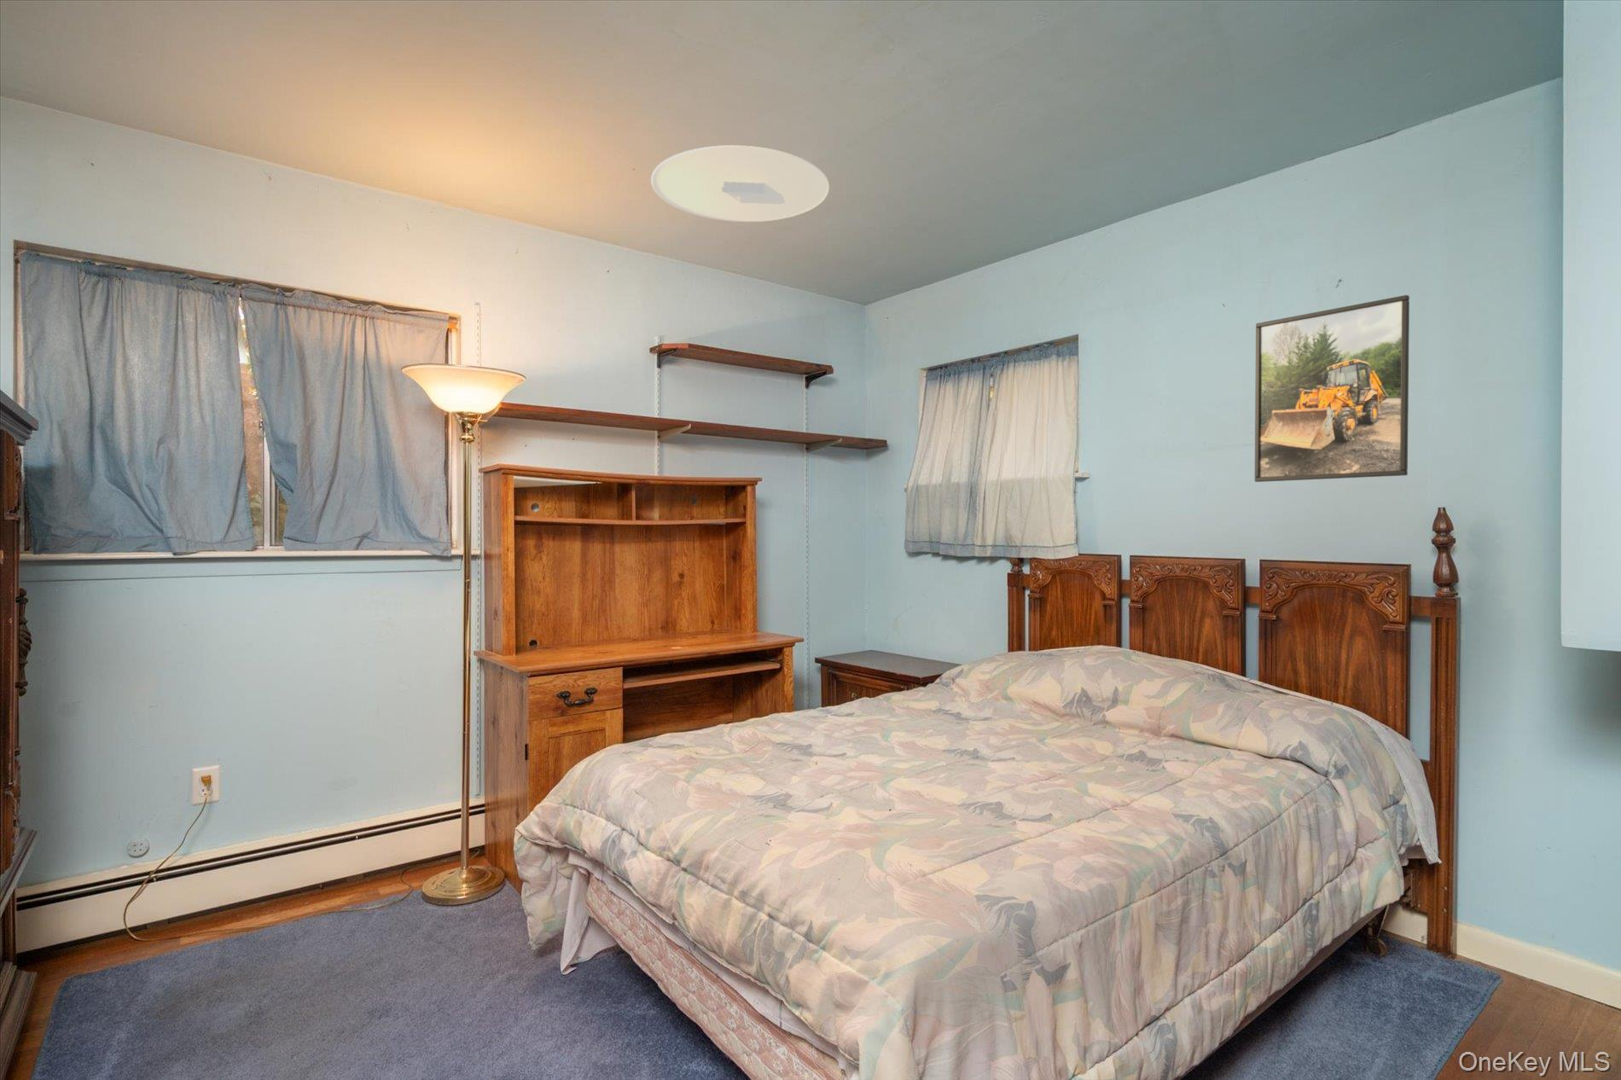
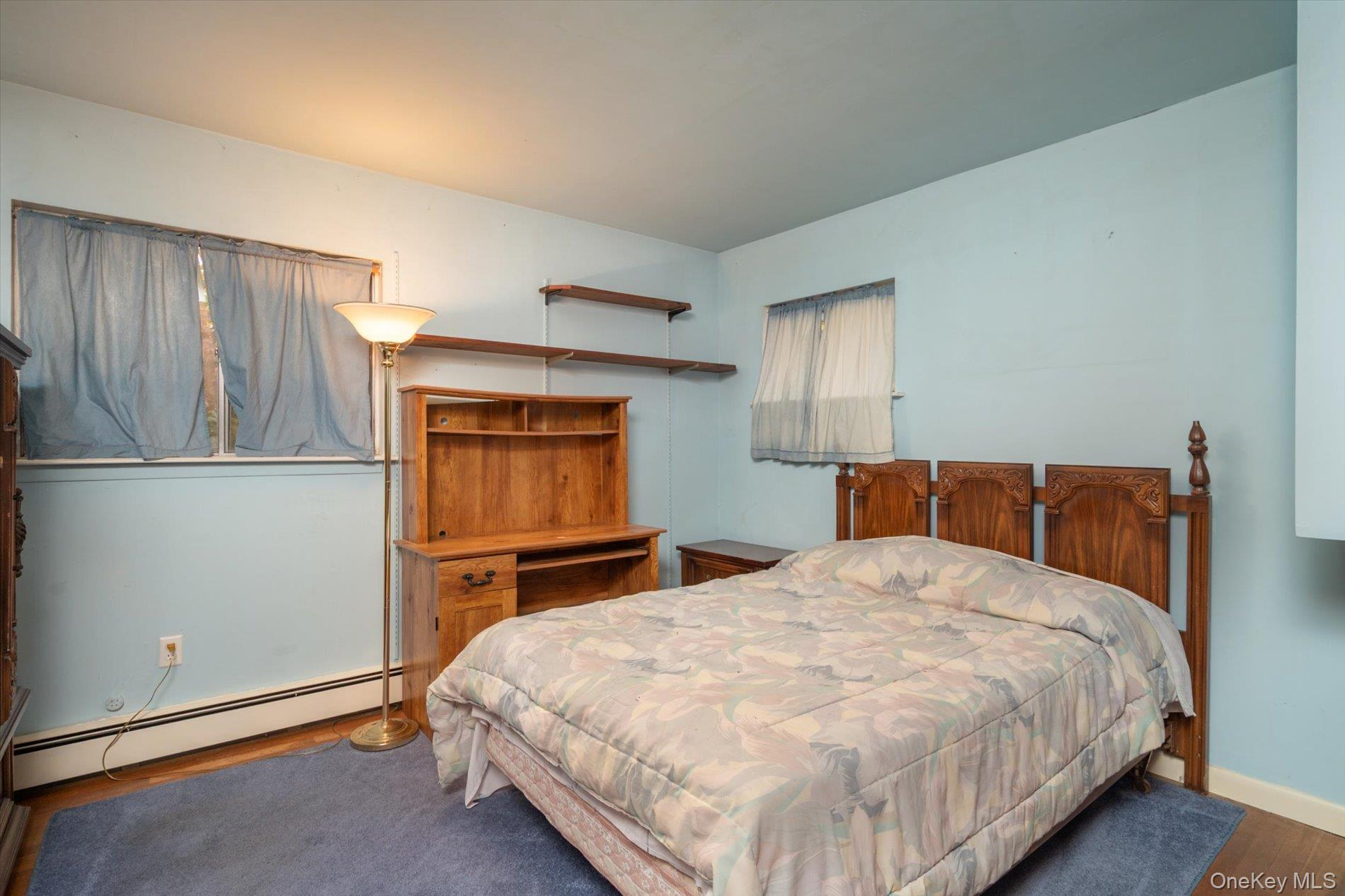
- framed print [1255,294,1410,483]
- ceiling light [650,145,830,223]
